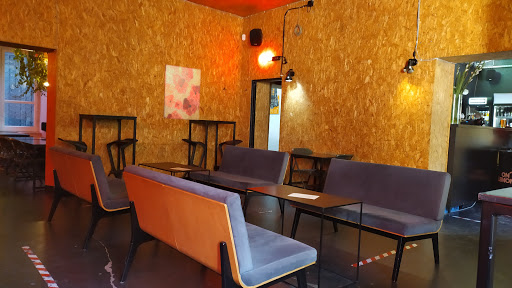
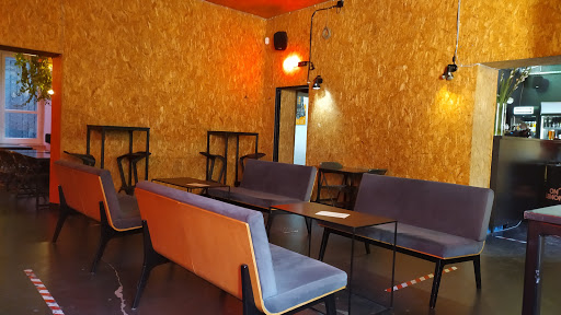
- wall art [163,64,202,121]
